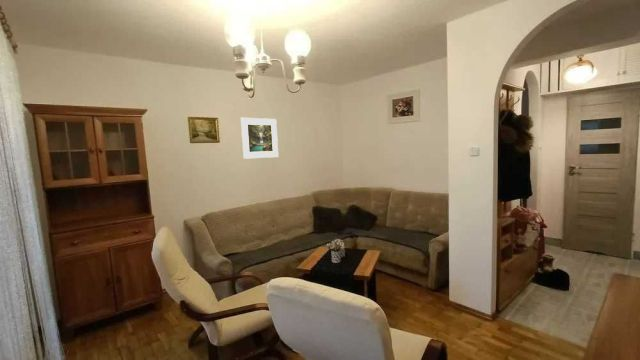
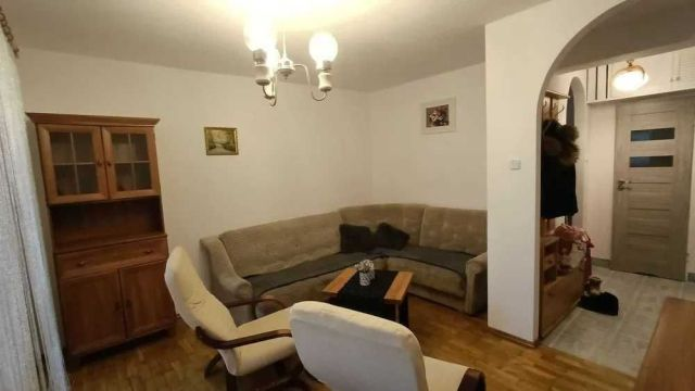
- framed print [240,117,279,160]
